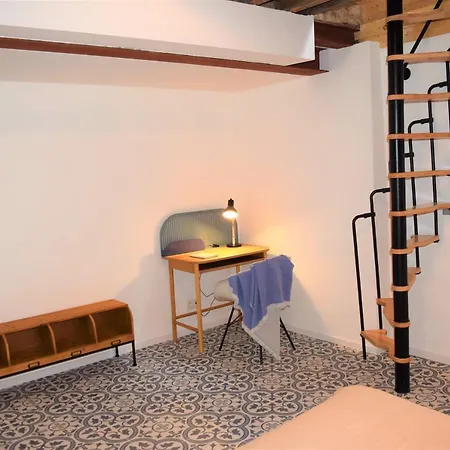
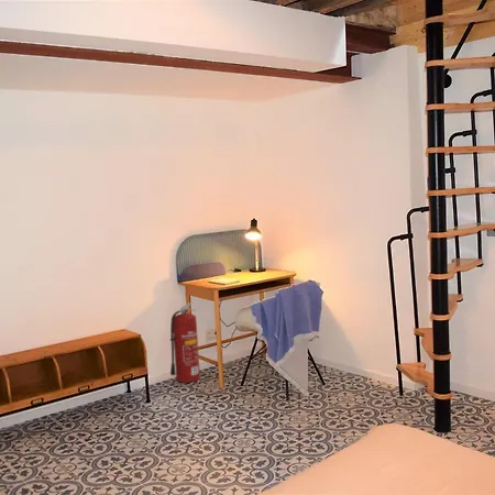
+ fire extinguisher [169,301,201,384]
